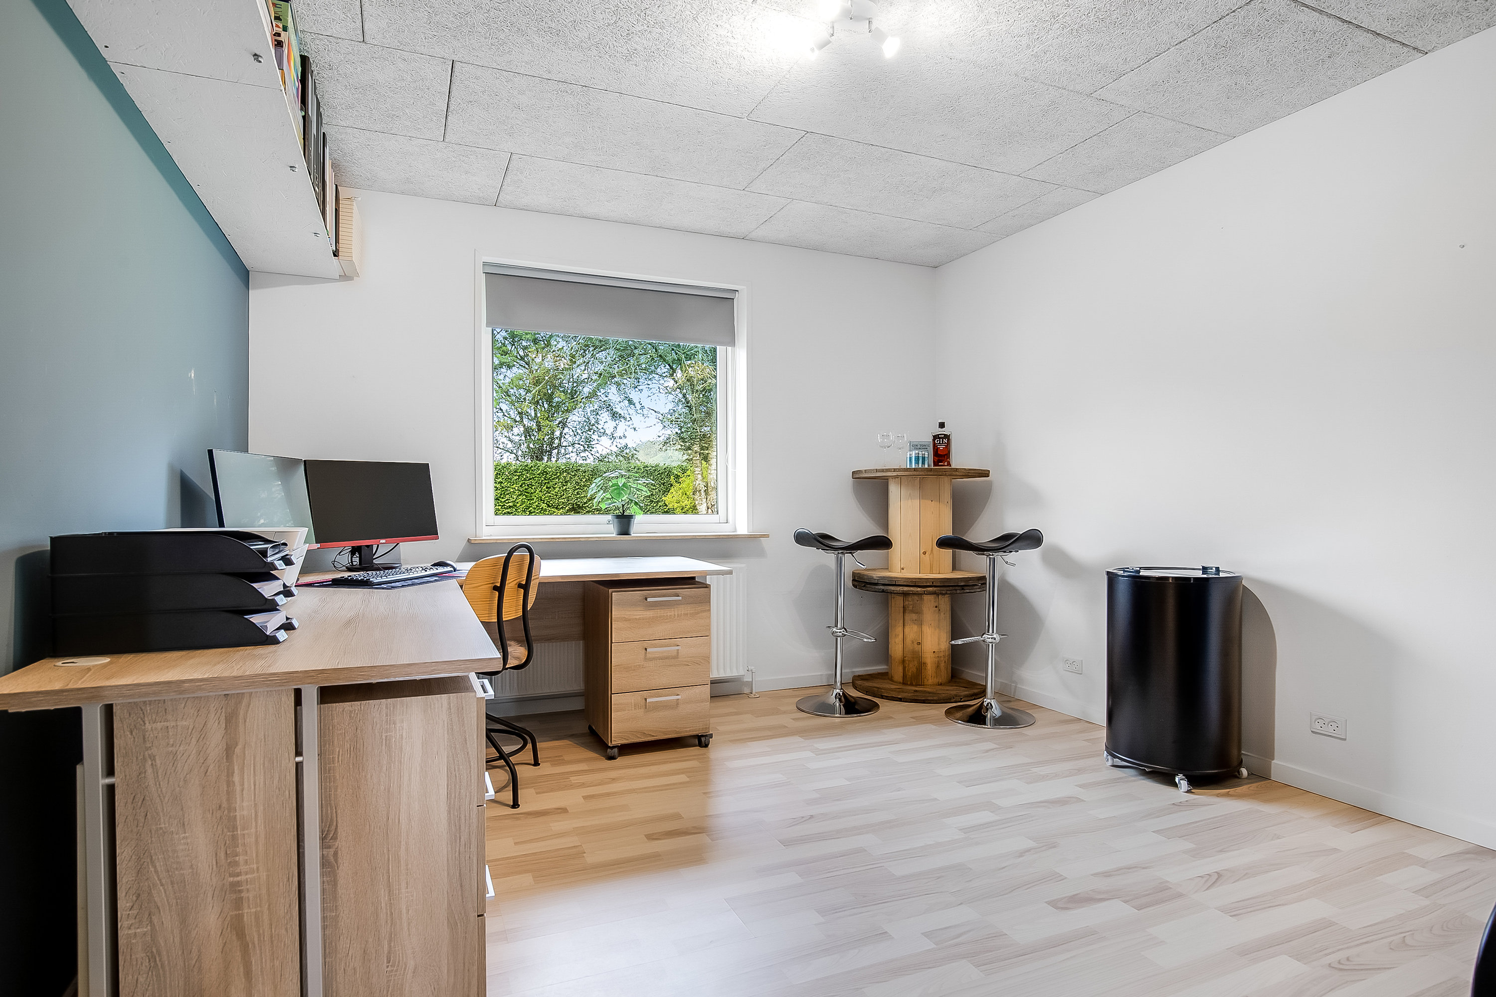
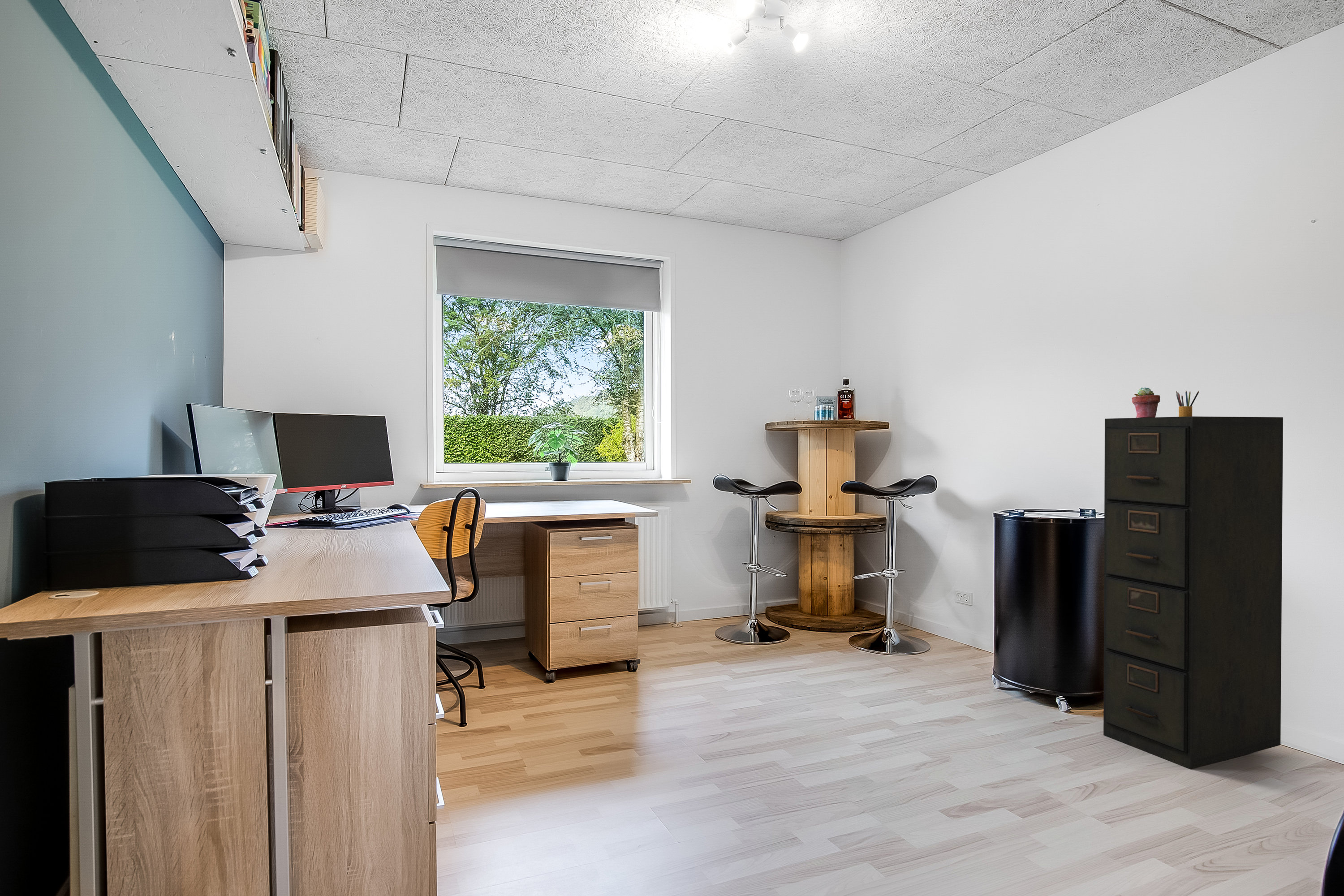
+ potted succulent [1132,387,1160,418]
+ filing cabinet [1103,416,1284,770]
+ pencil box [1176,390,1200,417]
